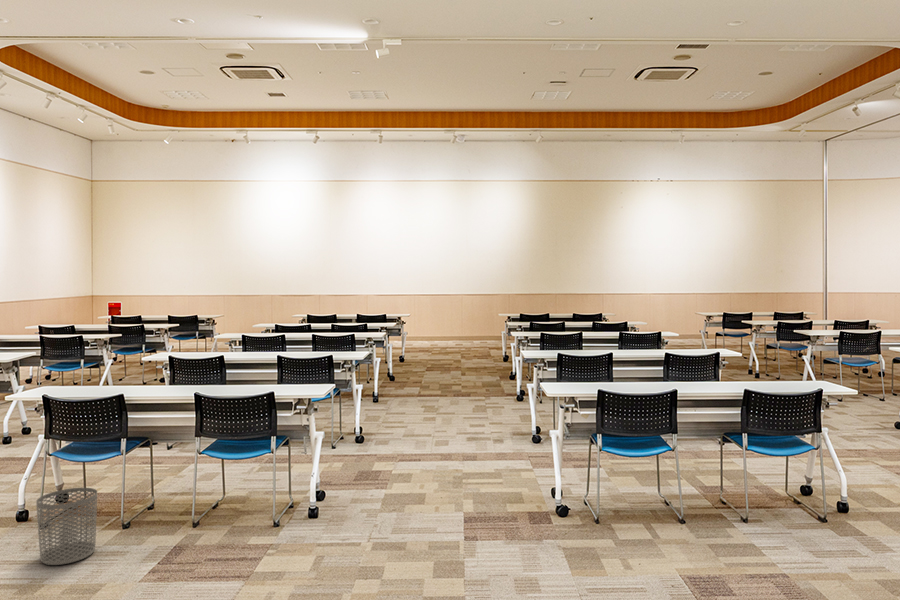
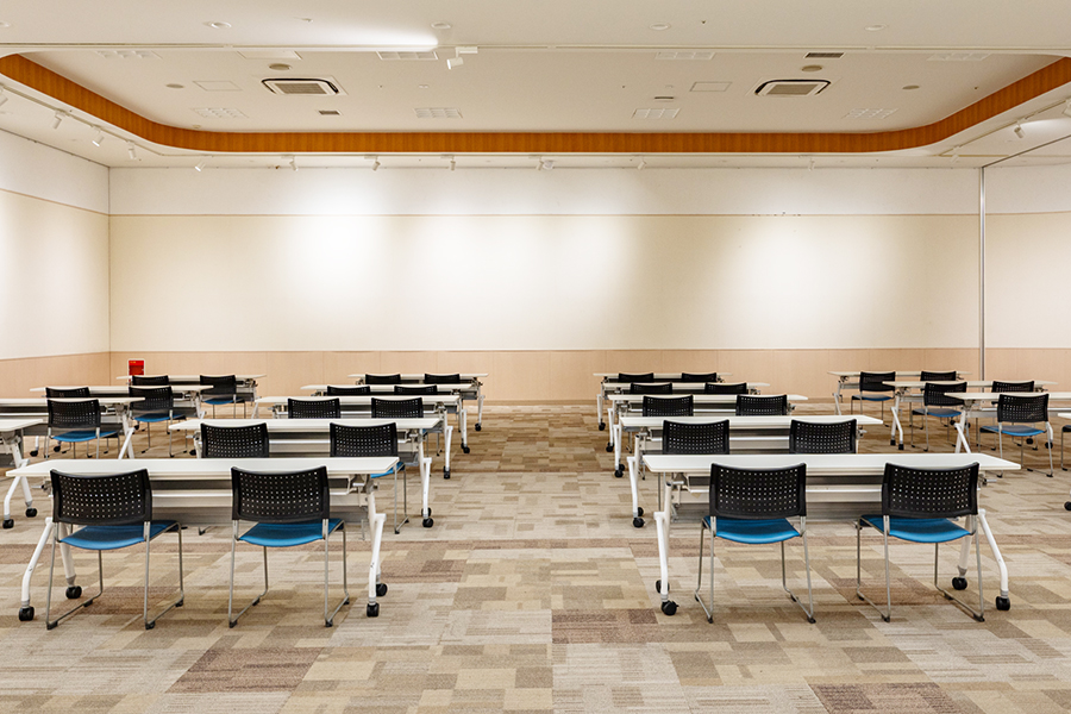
- waste bin [35,487,98,566]
